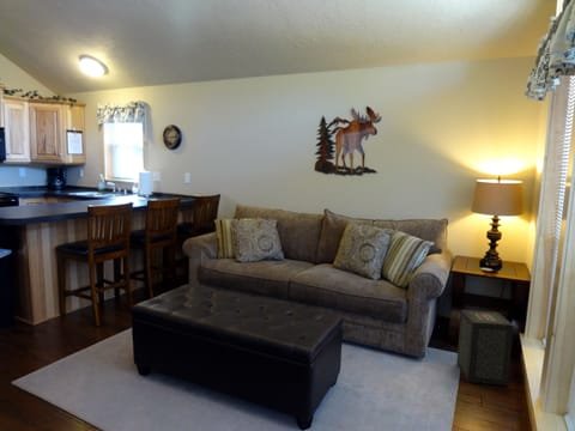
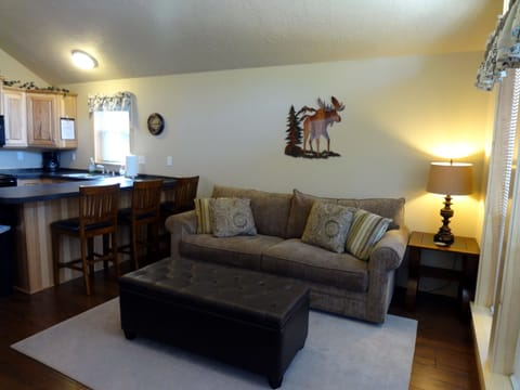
- speaker [455,309,515,387]
